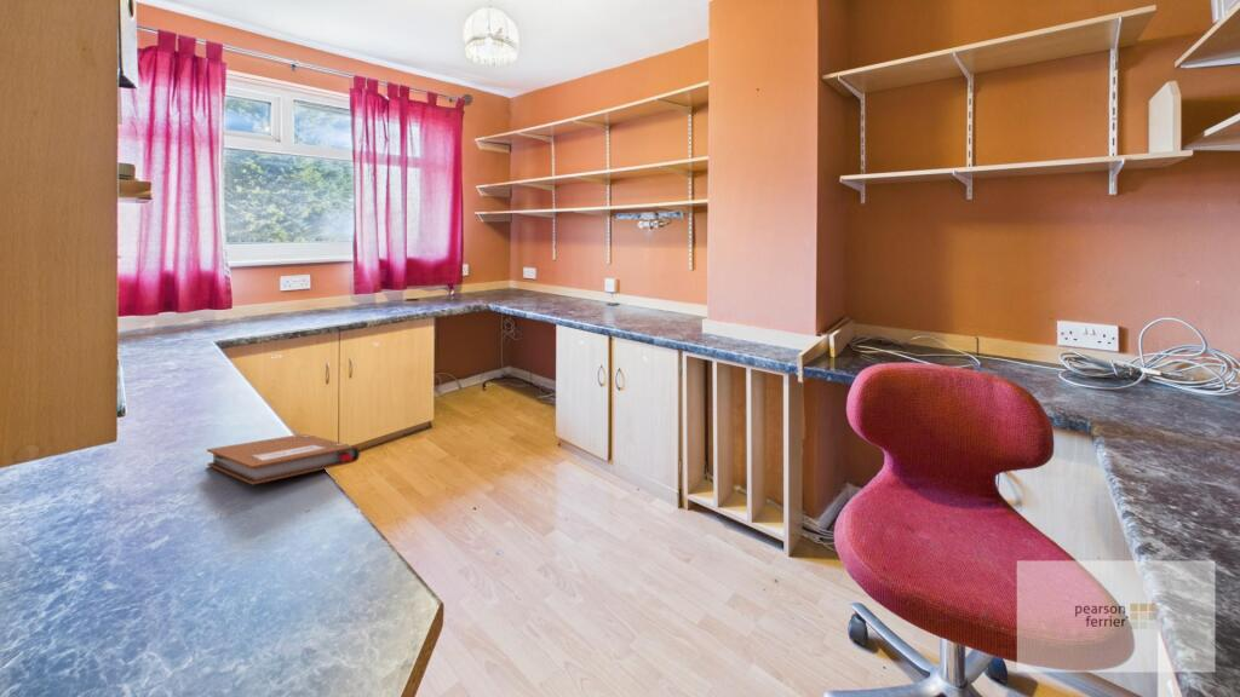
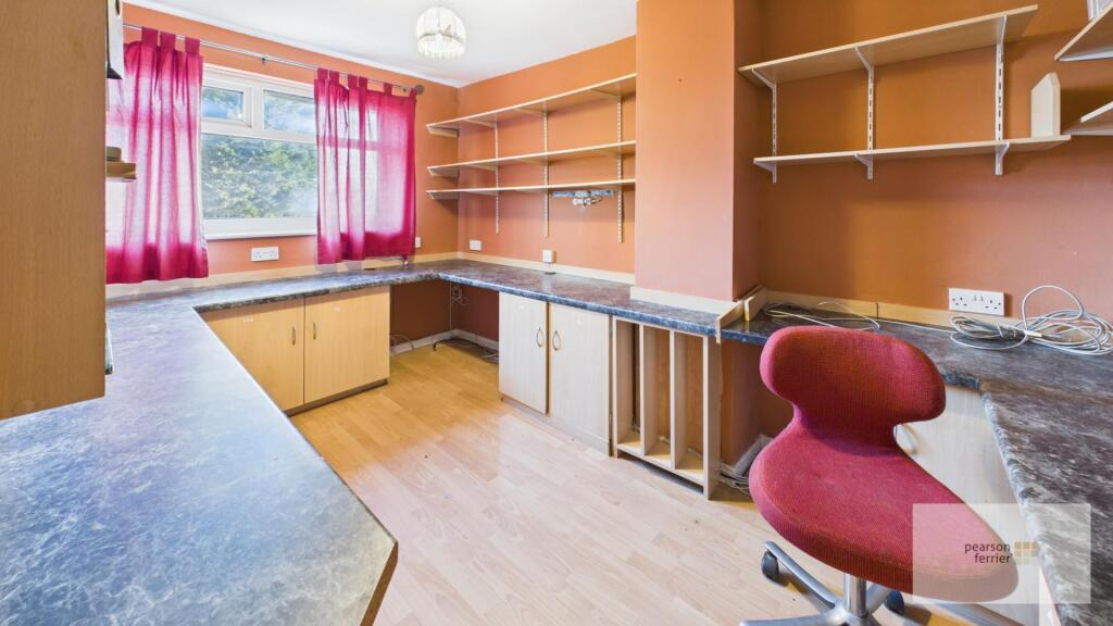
- notebook [206,433,361,485]
